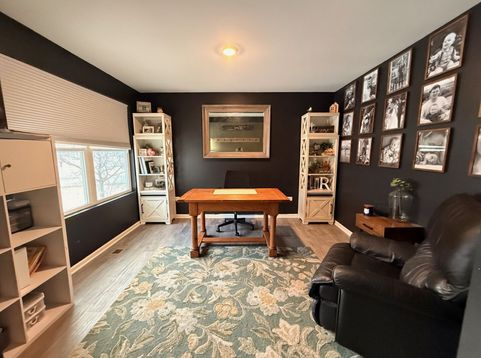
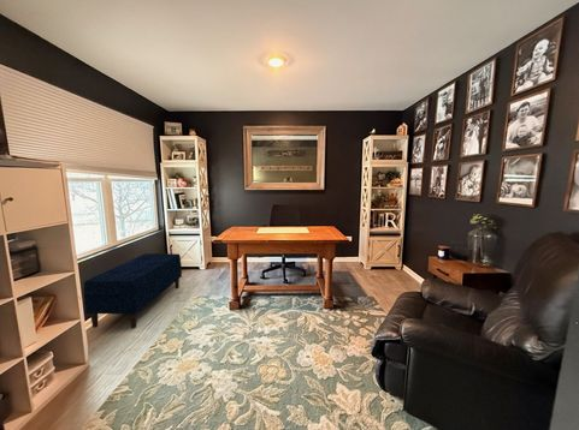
+ bench [83,252,183,329]
